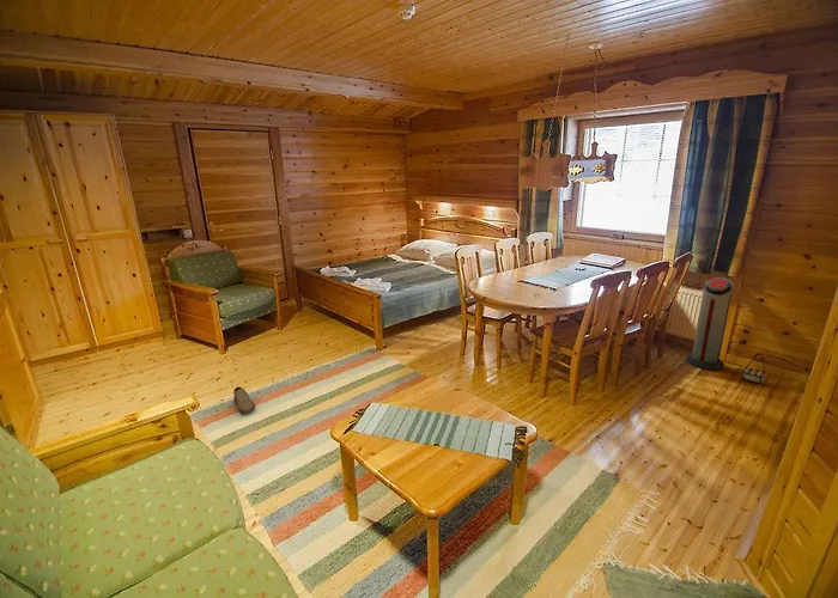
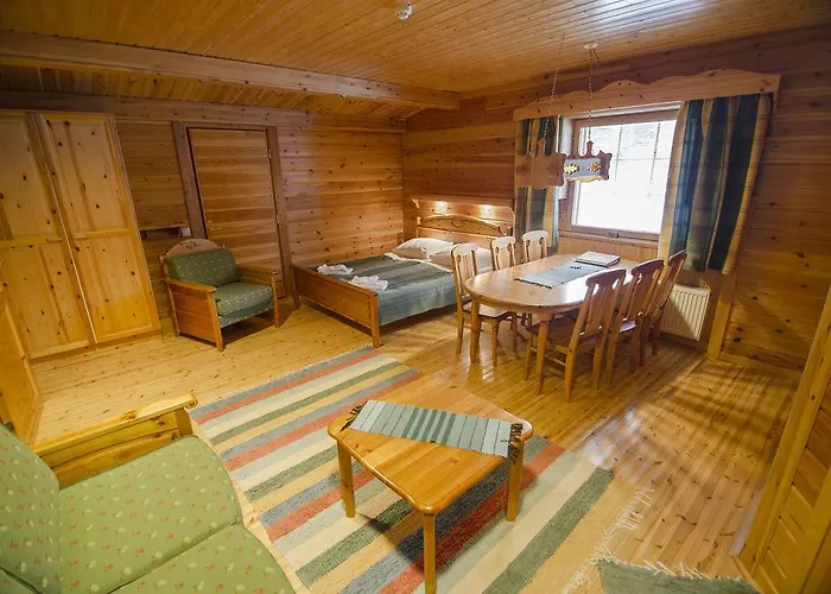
- shoe [232,386,256,415]
- bag [741,353,766,384]
- air purifier [685,276,735,371]
